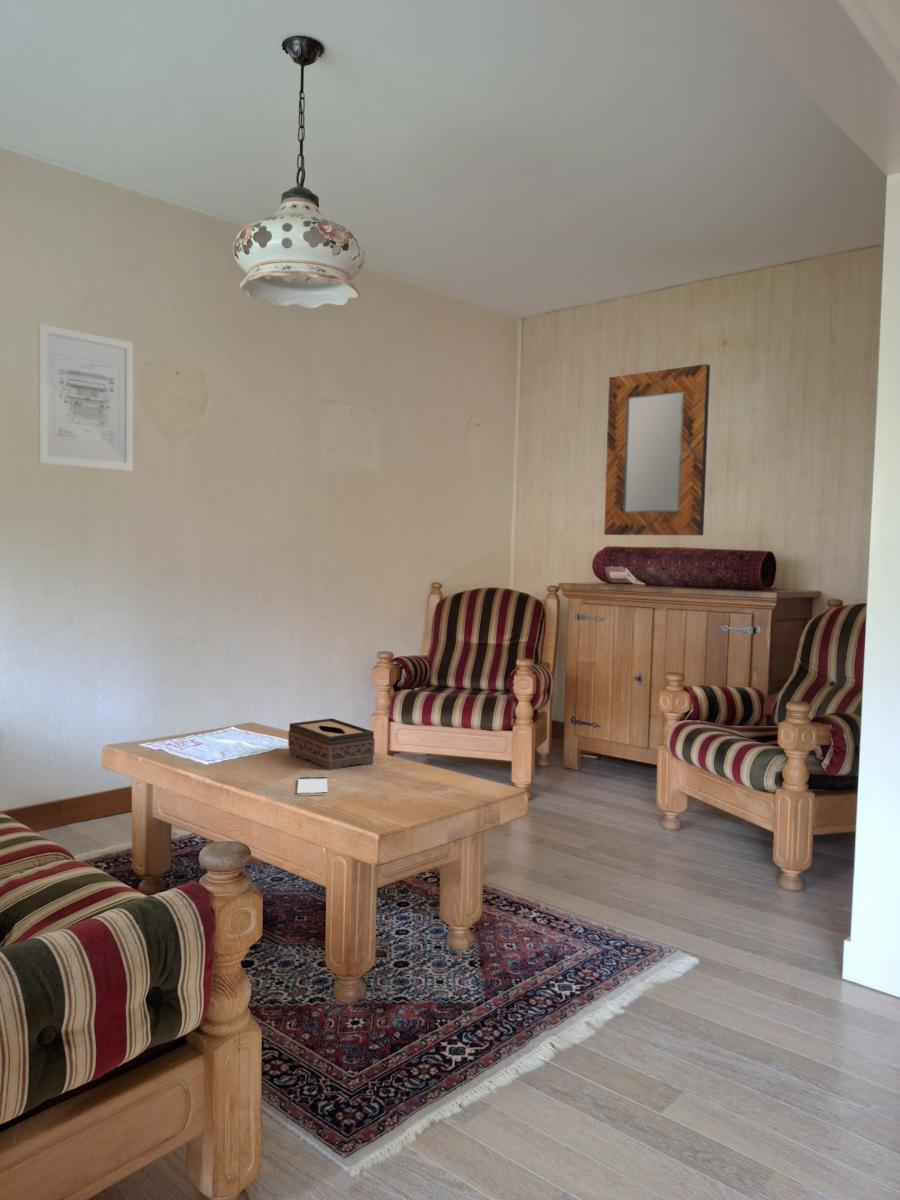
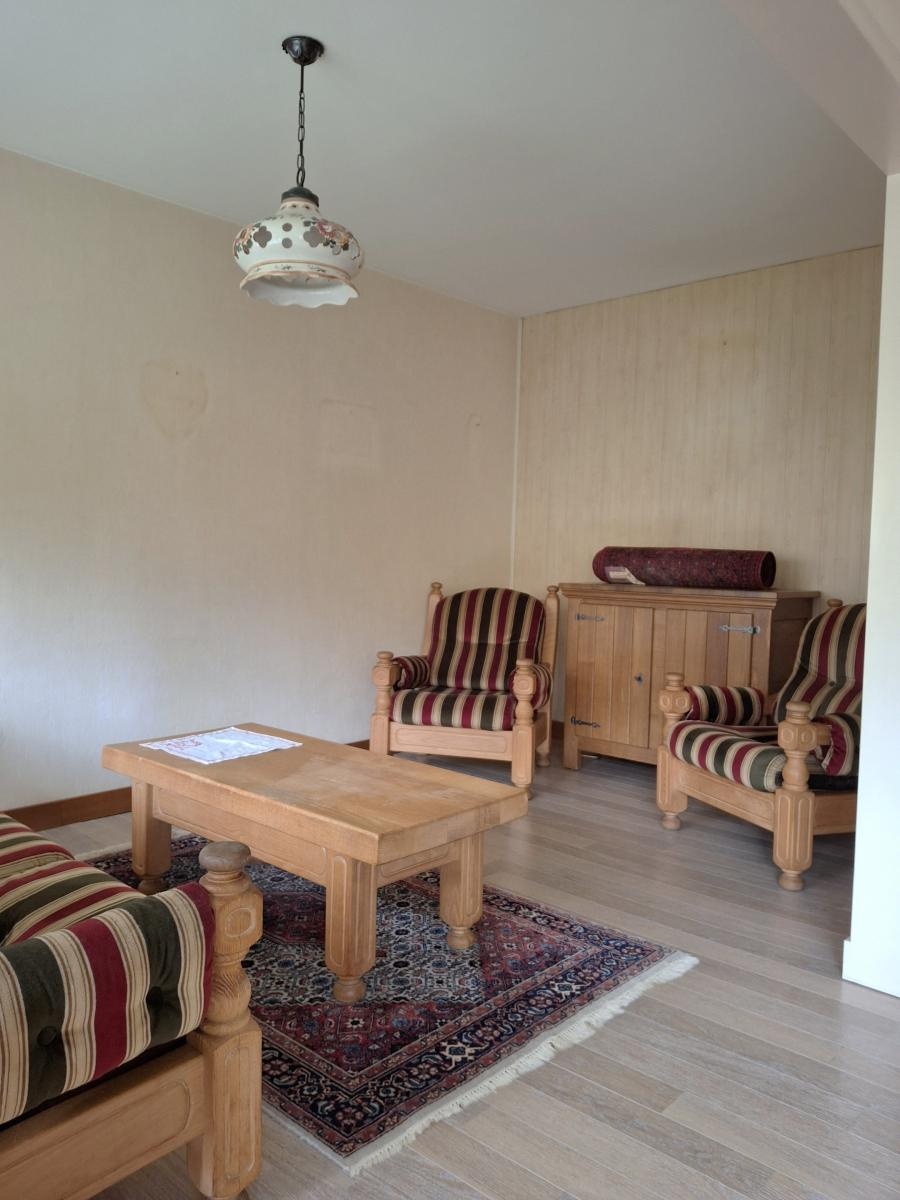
- tissue box [287,718,376,771]
- smartphone [296,776,328,797]
- home mirror [603,363,711,536]
- wall art [37,323,134,472]
